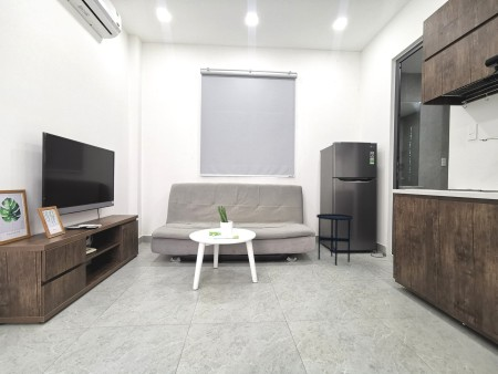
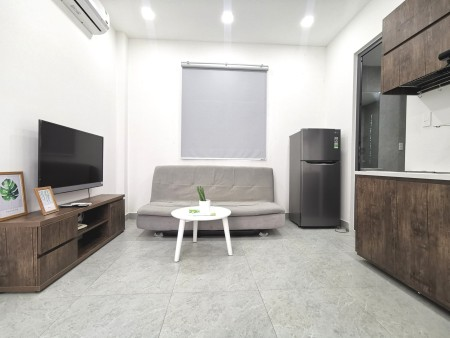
- side table [315,212,354,266]
